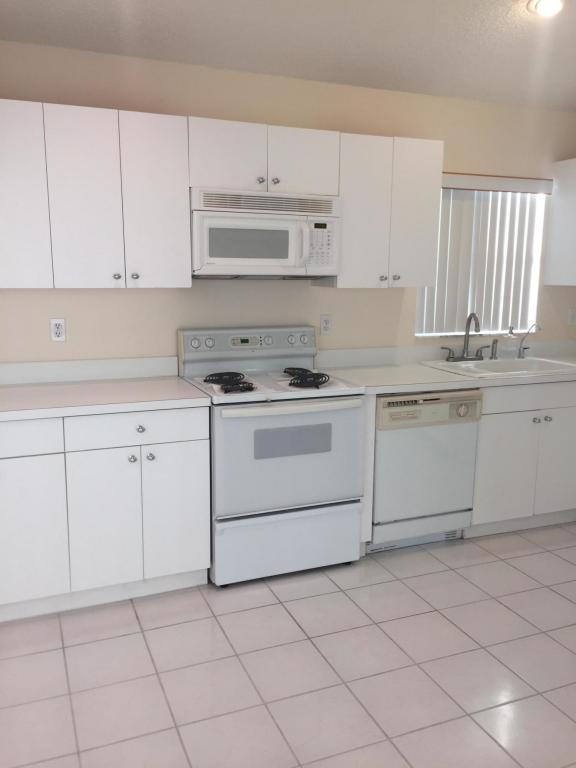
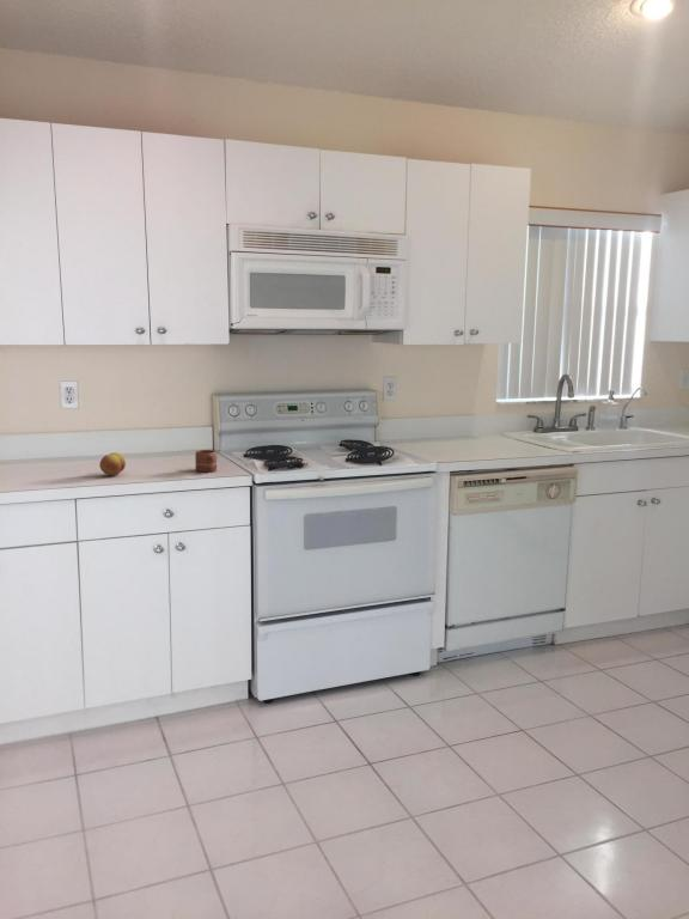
+ mug [194,449,218,473]
+ fruit [98,451,127,476]
